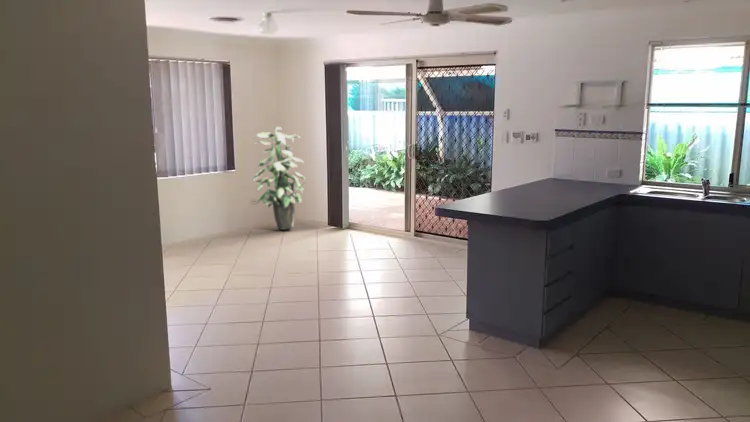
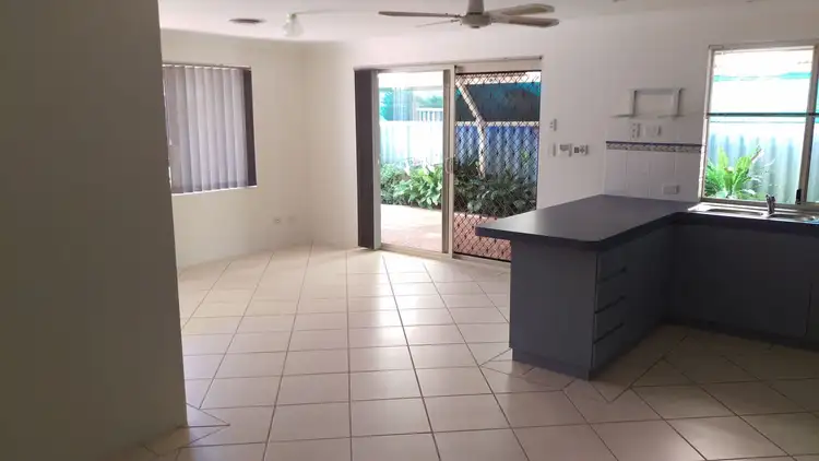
- indoor plant [252,126,307,231]
